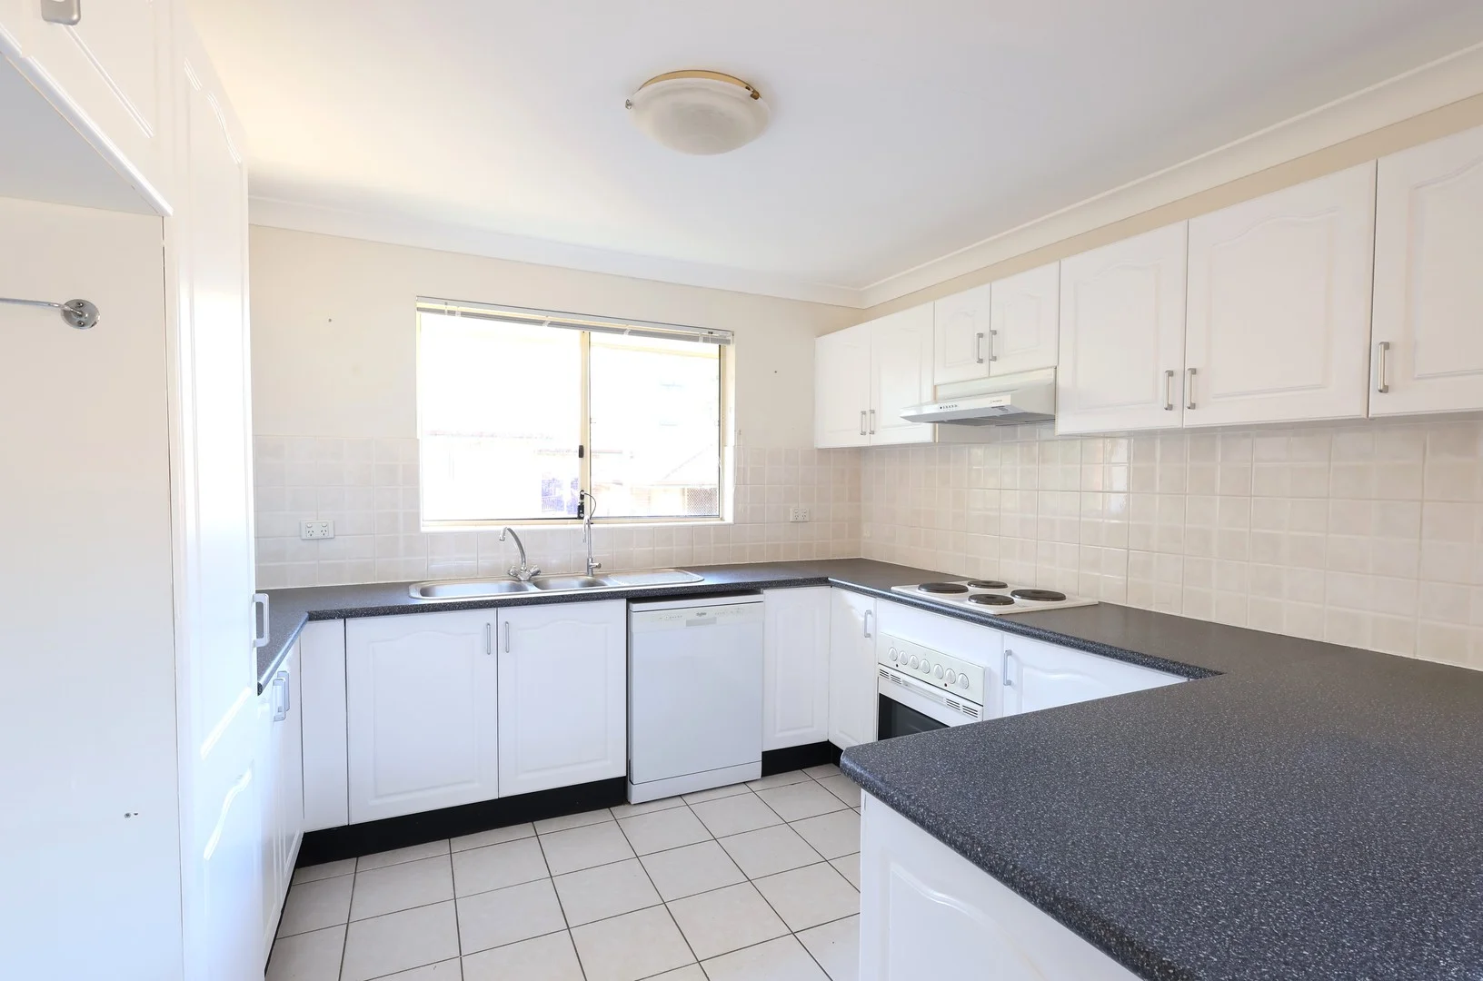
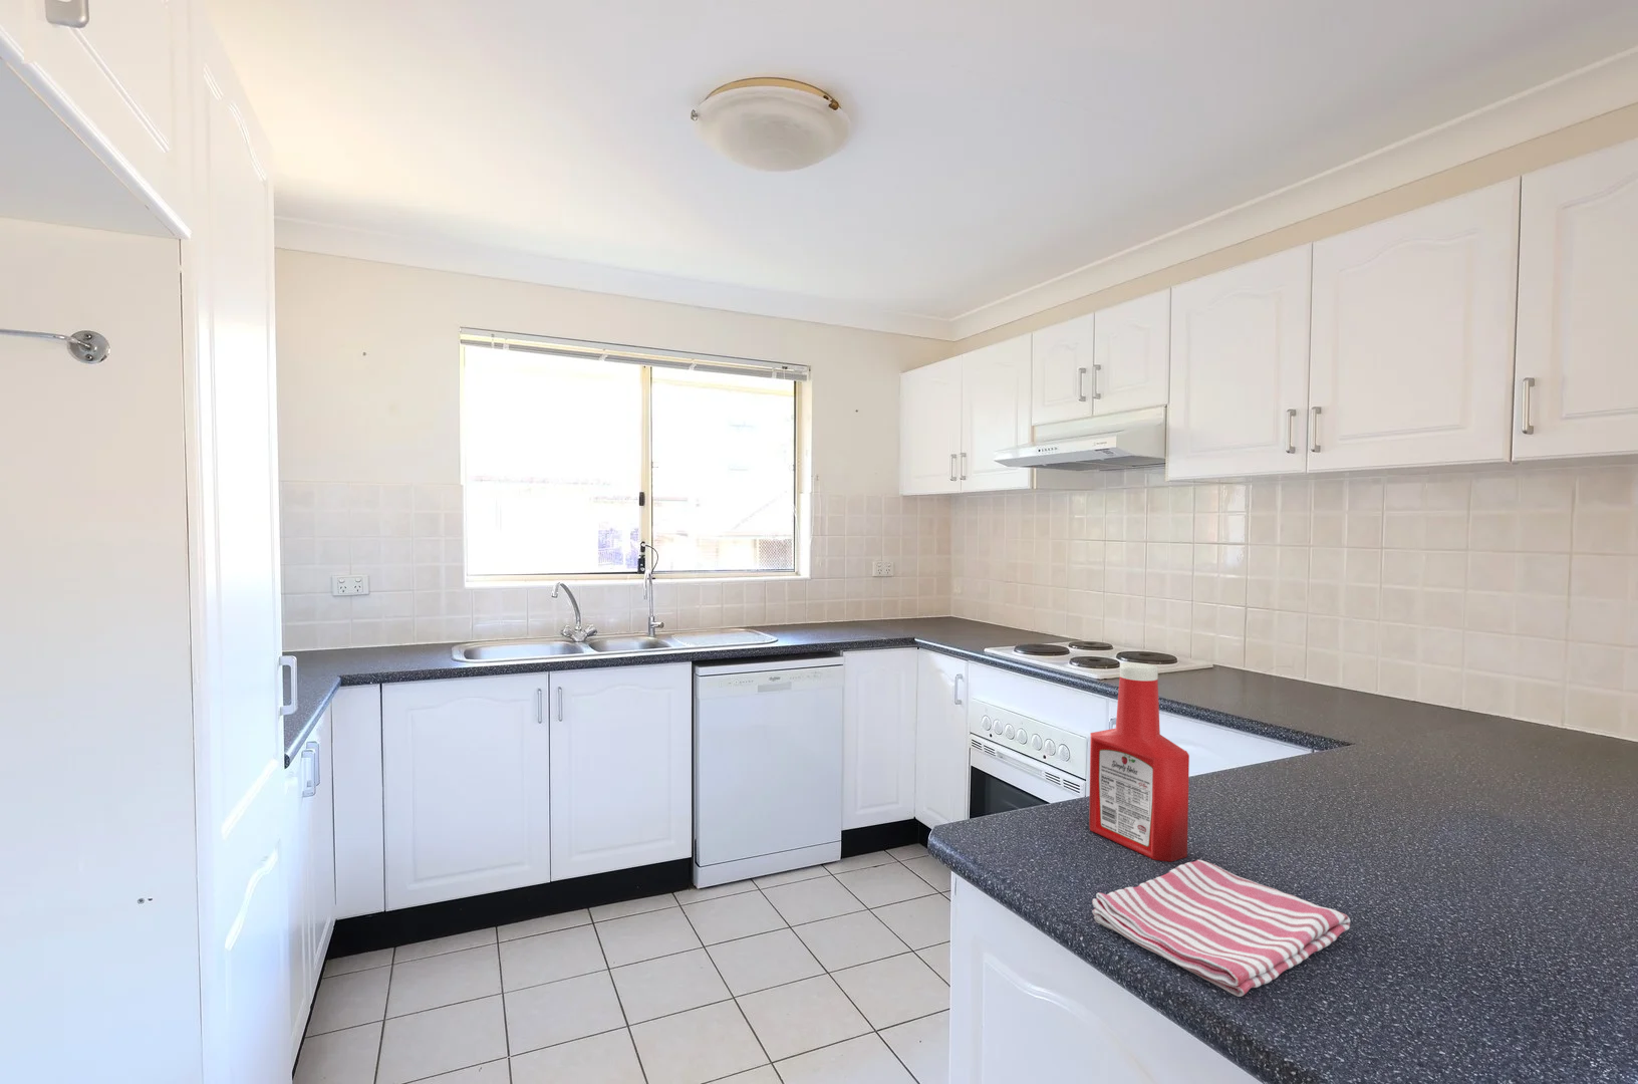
+ soap bottle [1088,662,1190,863]
+ dish towel [1091,859,1351,998]
